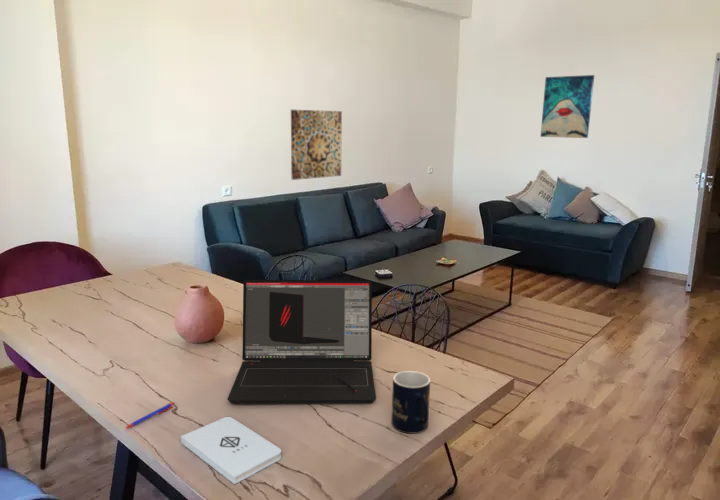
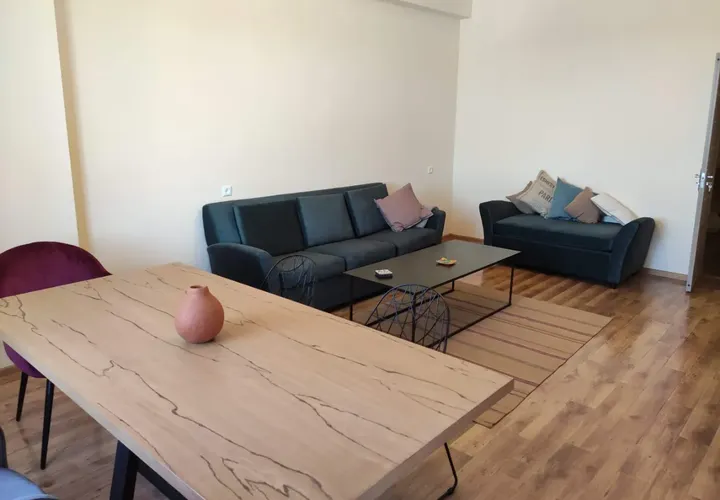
- laptop [227,279,377,405]
- wall art [540,74,595,139]
- mug [391,370,431,435]
- wall art [290,109,343,181]
- notepad [180,416,282,485]
- pen [123,401,176,430]
